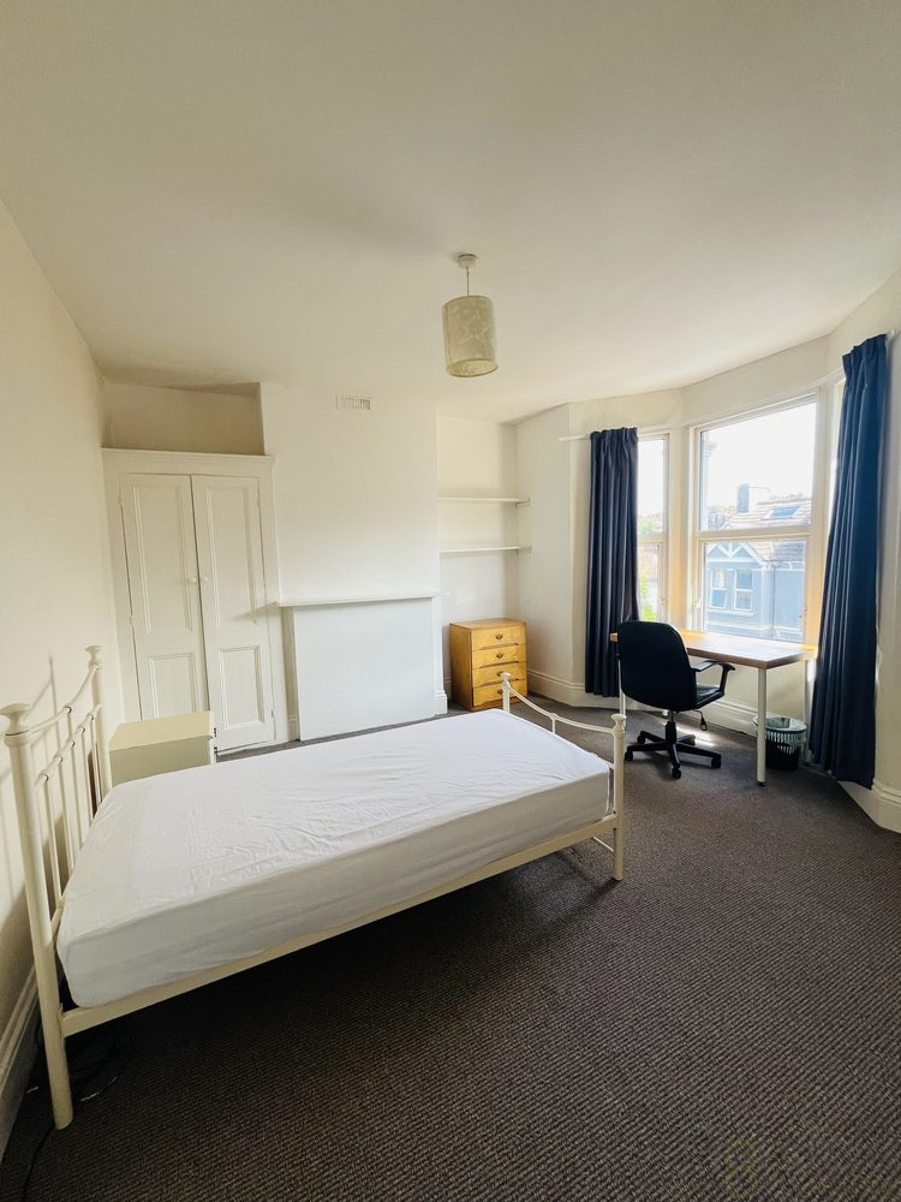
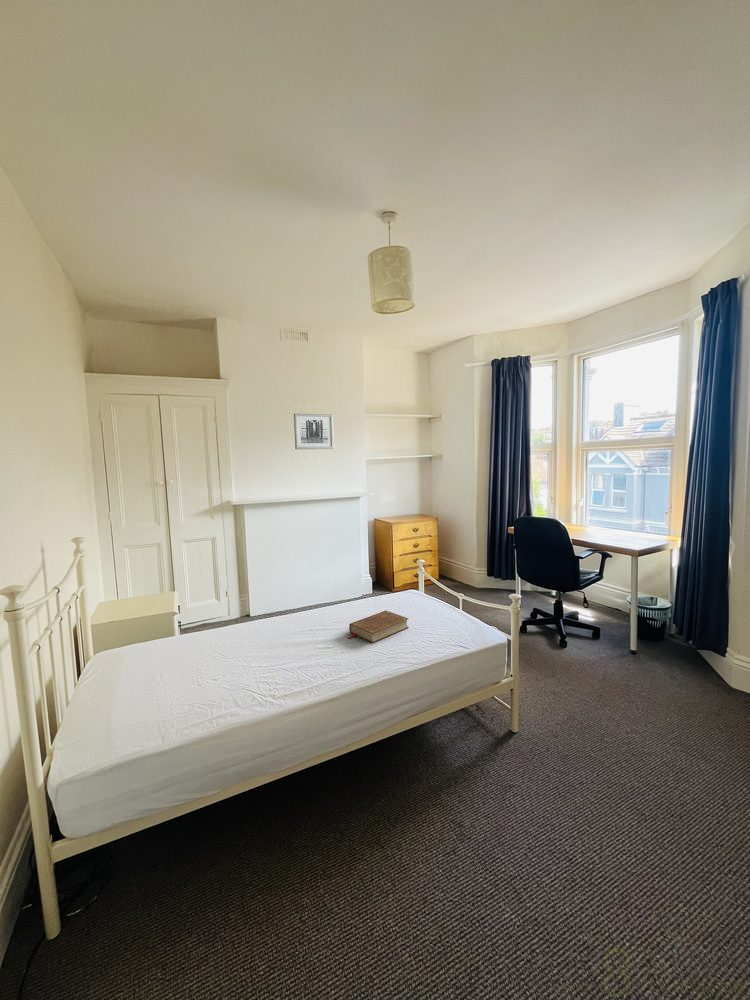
+ wall art [293,412,335,450]
+ book [346,609,410,644]
